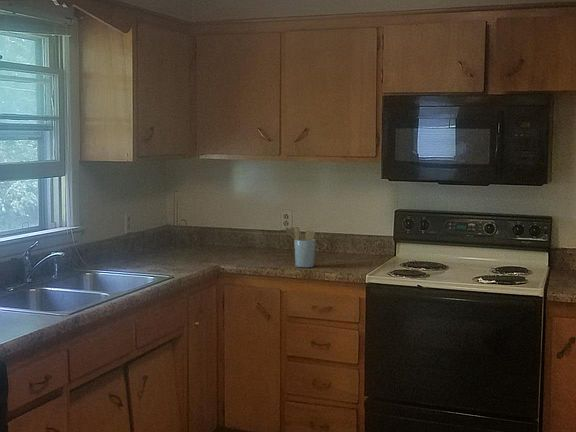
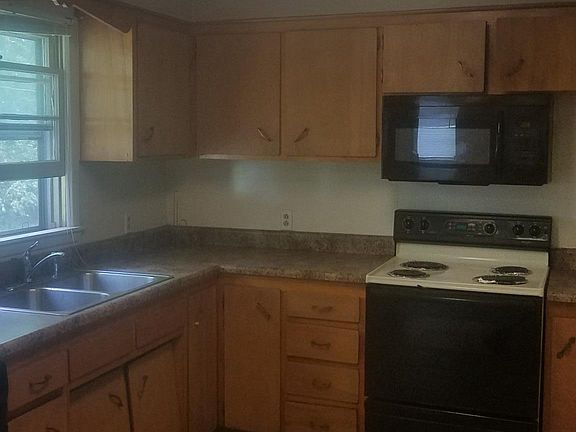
- utensil holder [284,226,317,268]
